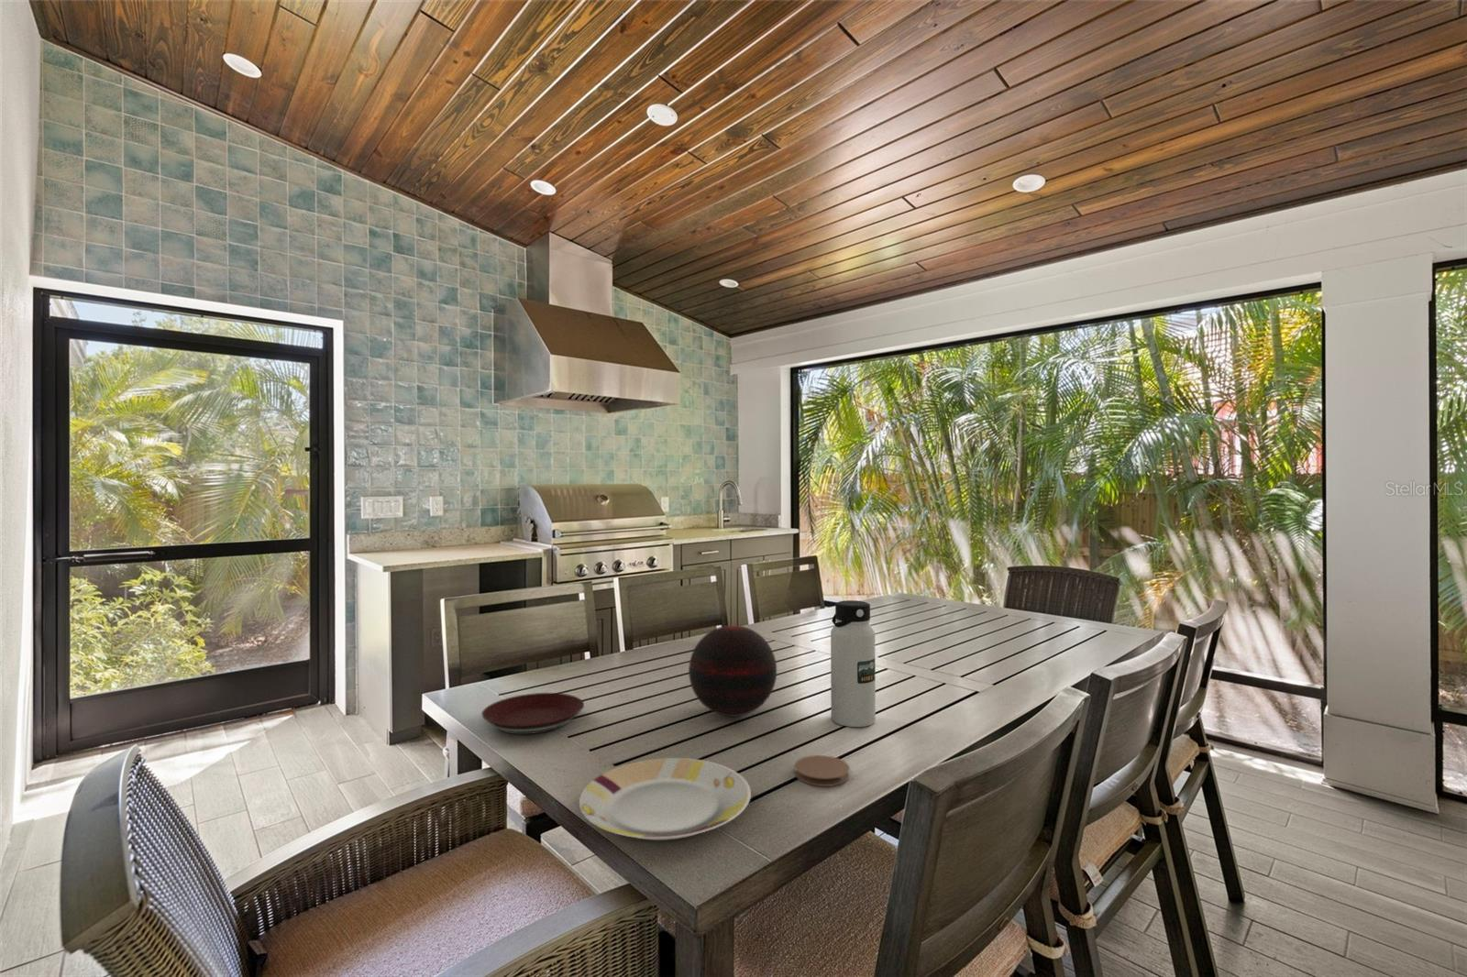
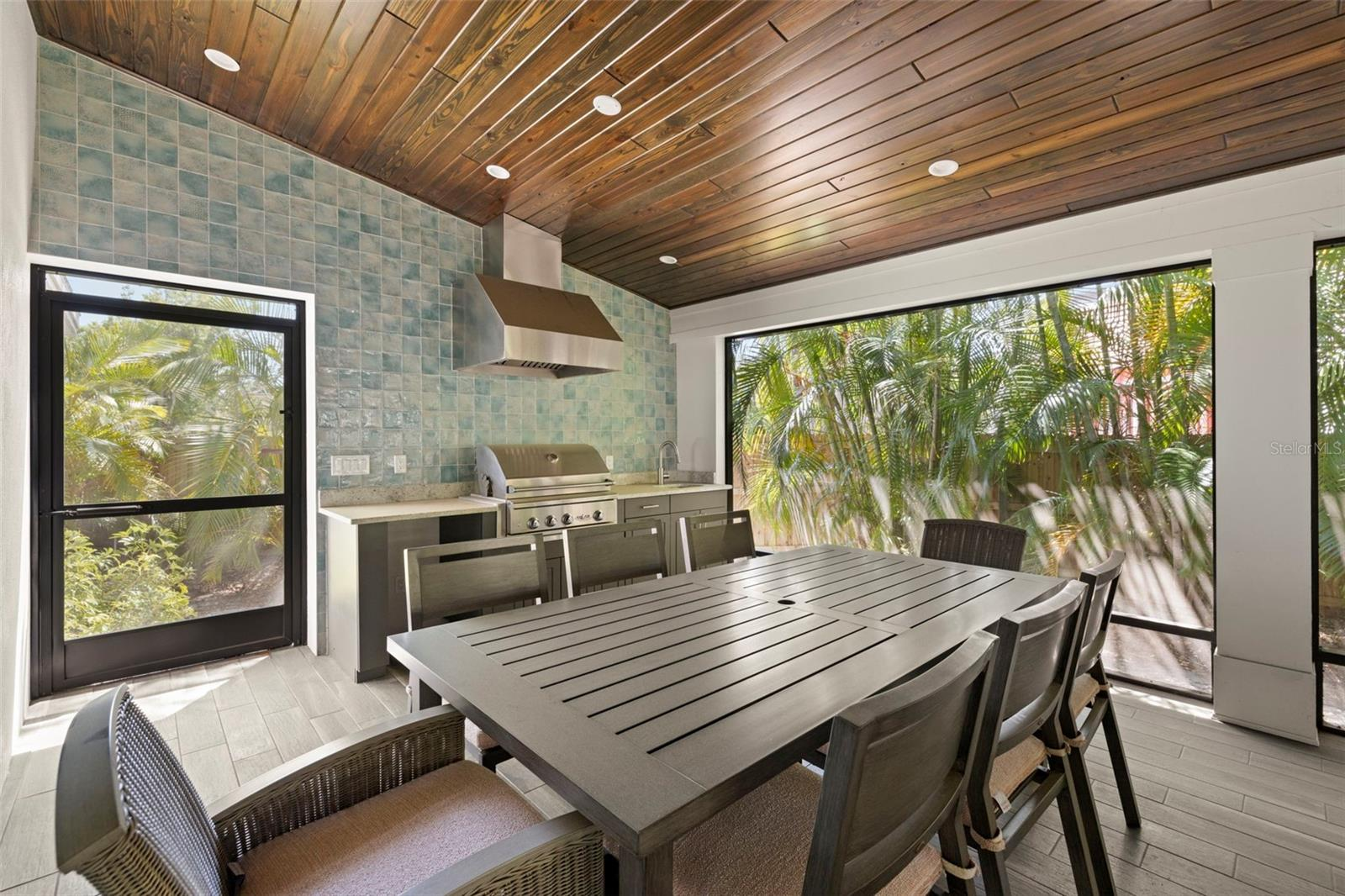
- coaster [794,755,851,787]
- plate [578,757,751,842]
- plate [480,692,585,735]
- decorative orb [687,624,778,717]
- water bottle [830,600,877,727]
